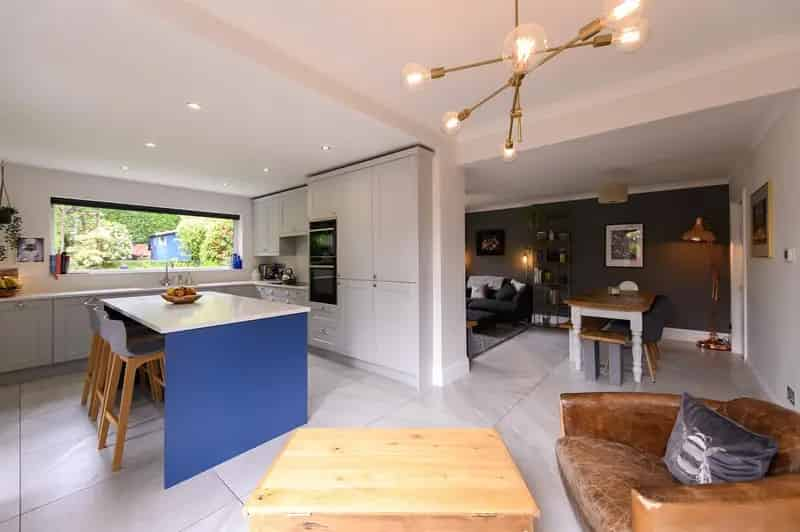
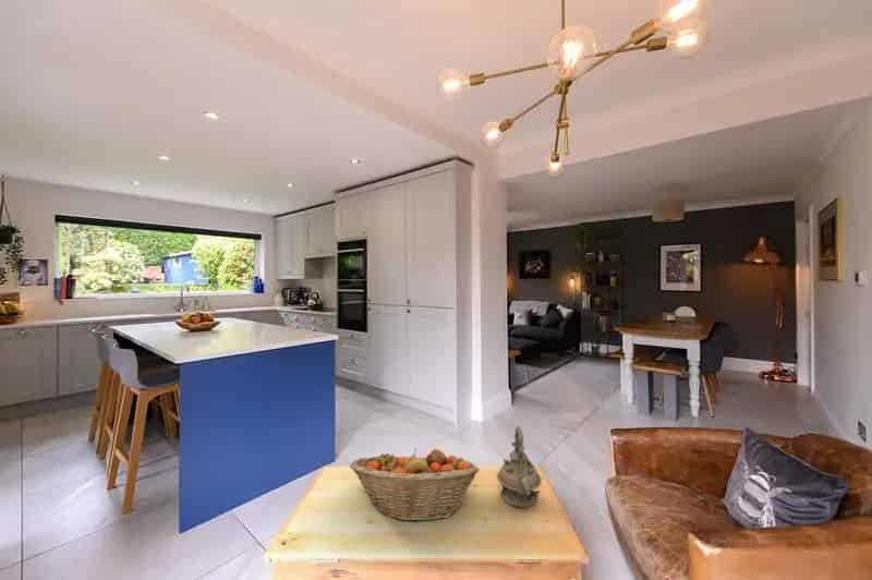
+ teapot [496,425,543,509]
+ fruit basket [349,447,480,523]
